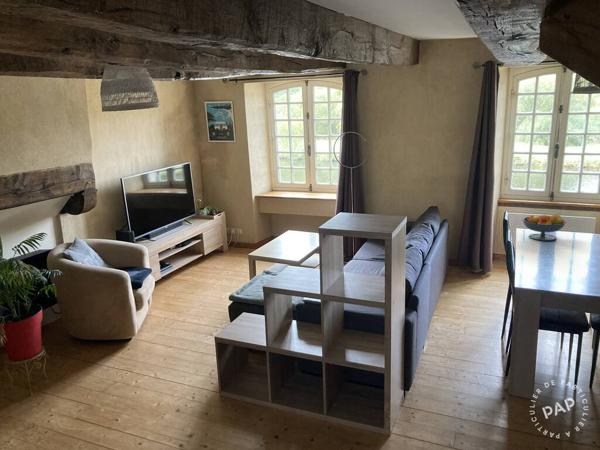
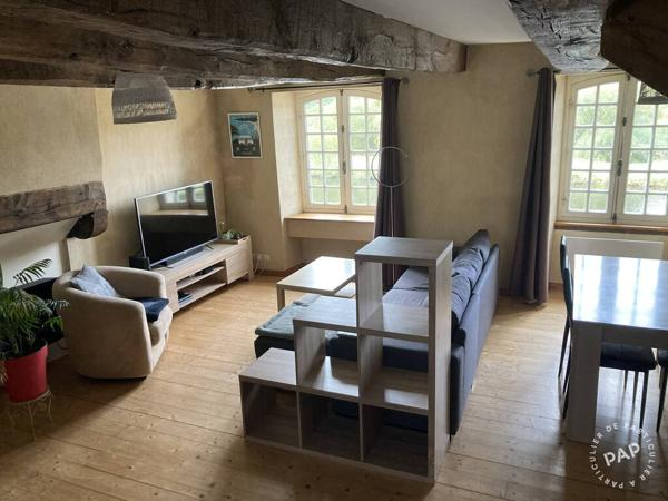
- fruit bowl [521,213,567,242]
